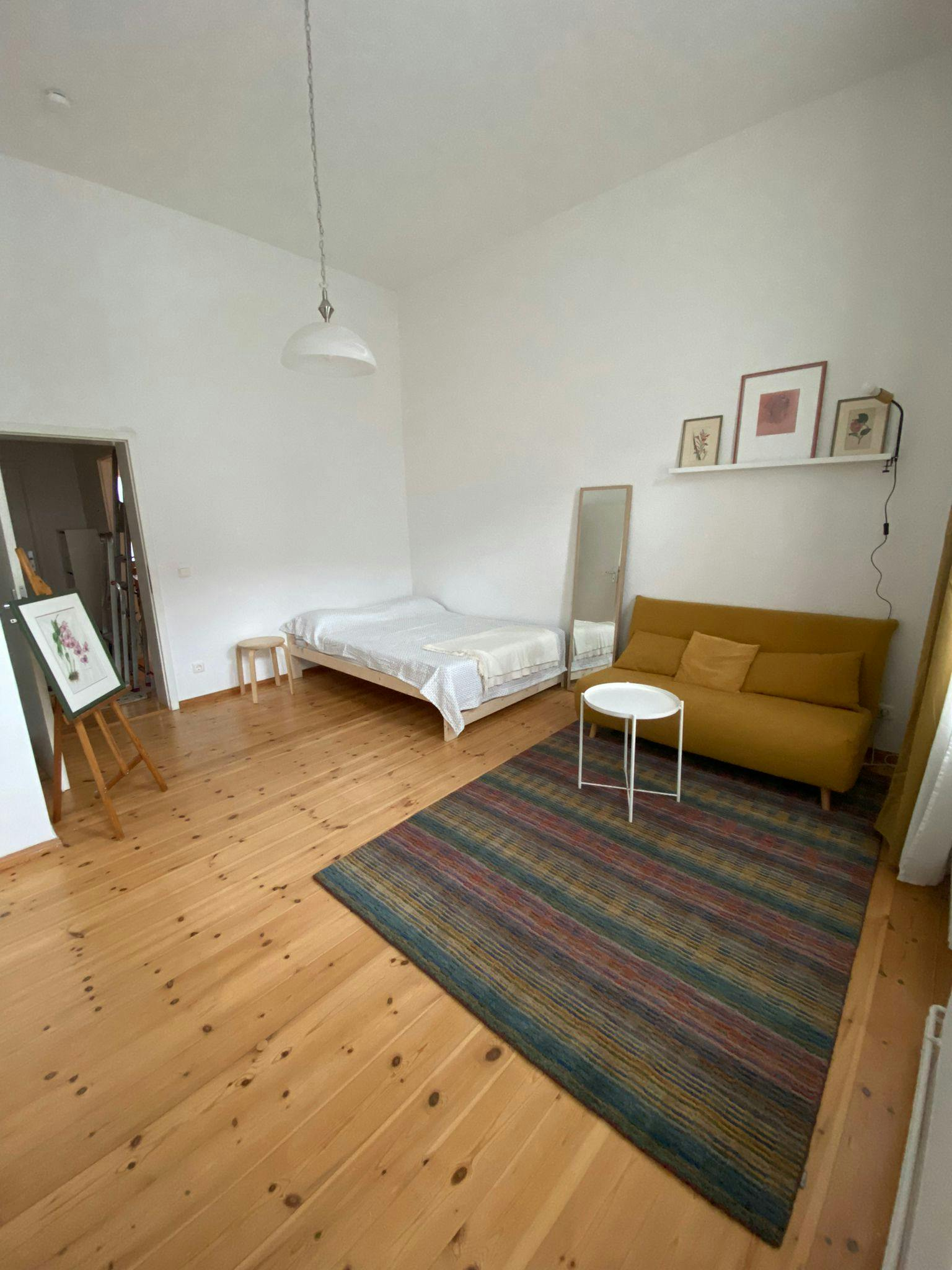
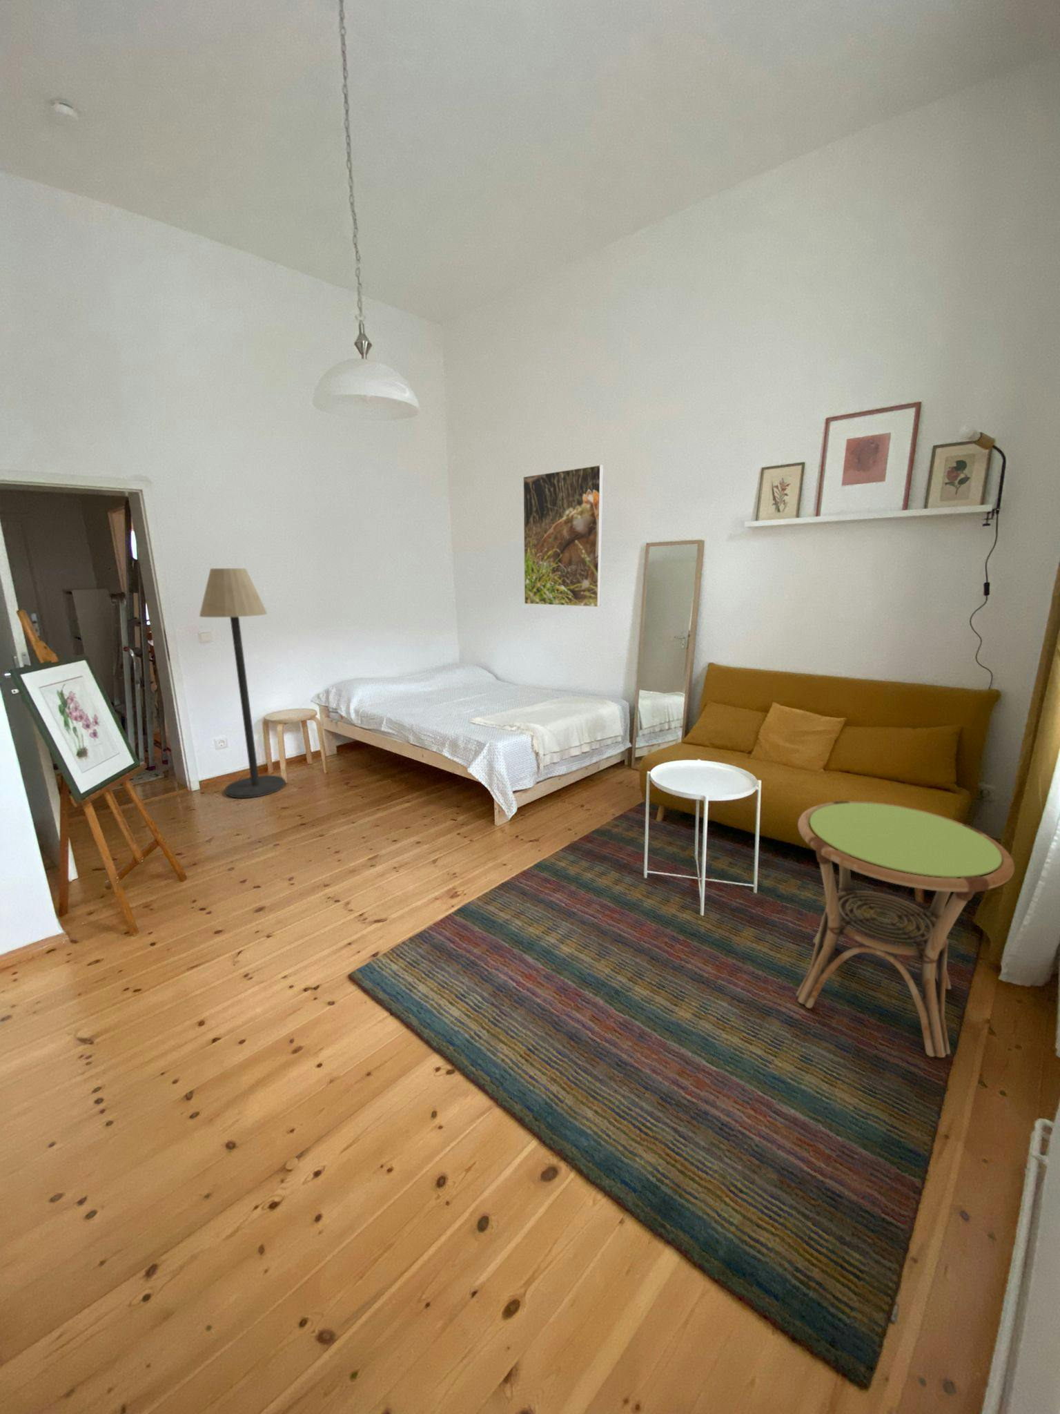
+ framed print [522,464,603,608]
+ floor lamp [199,568,286,798]
+ side table [796,801,1015,1059]
